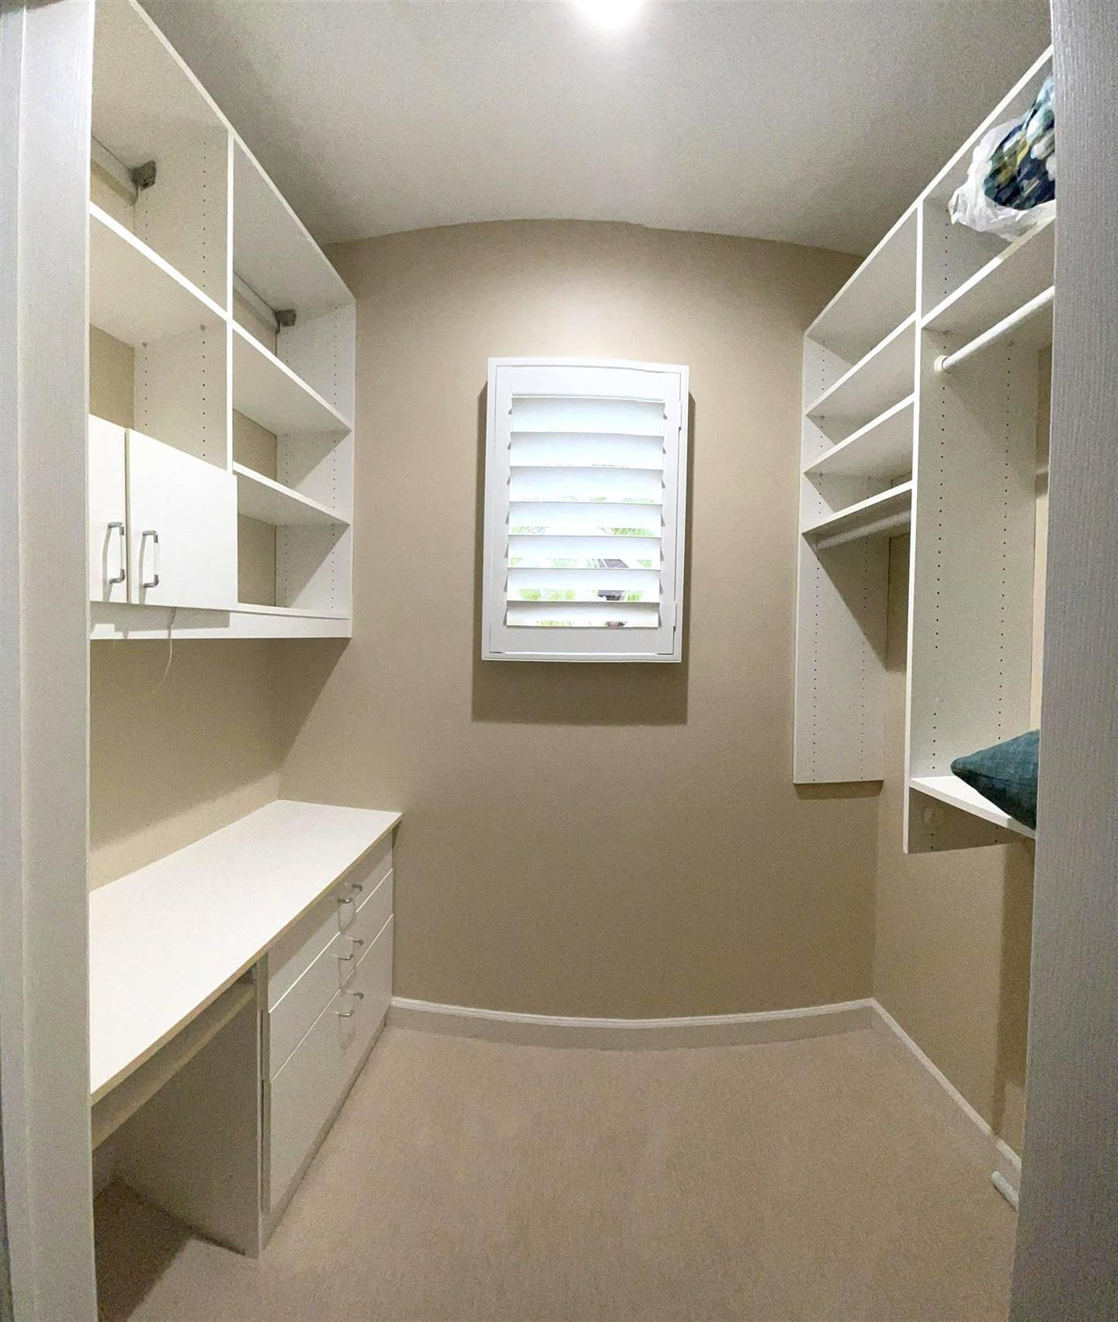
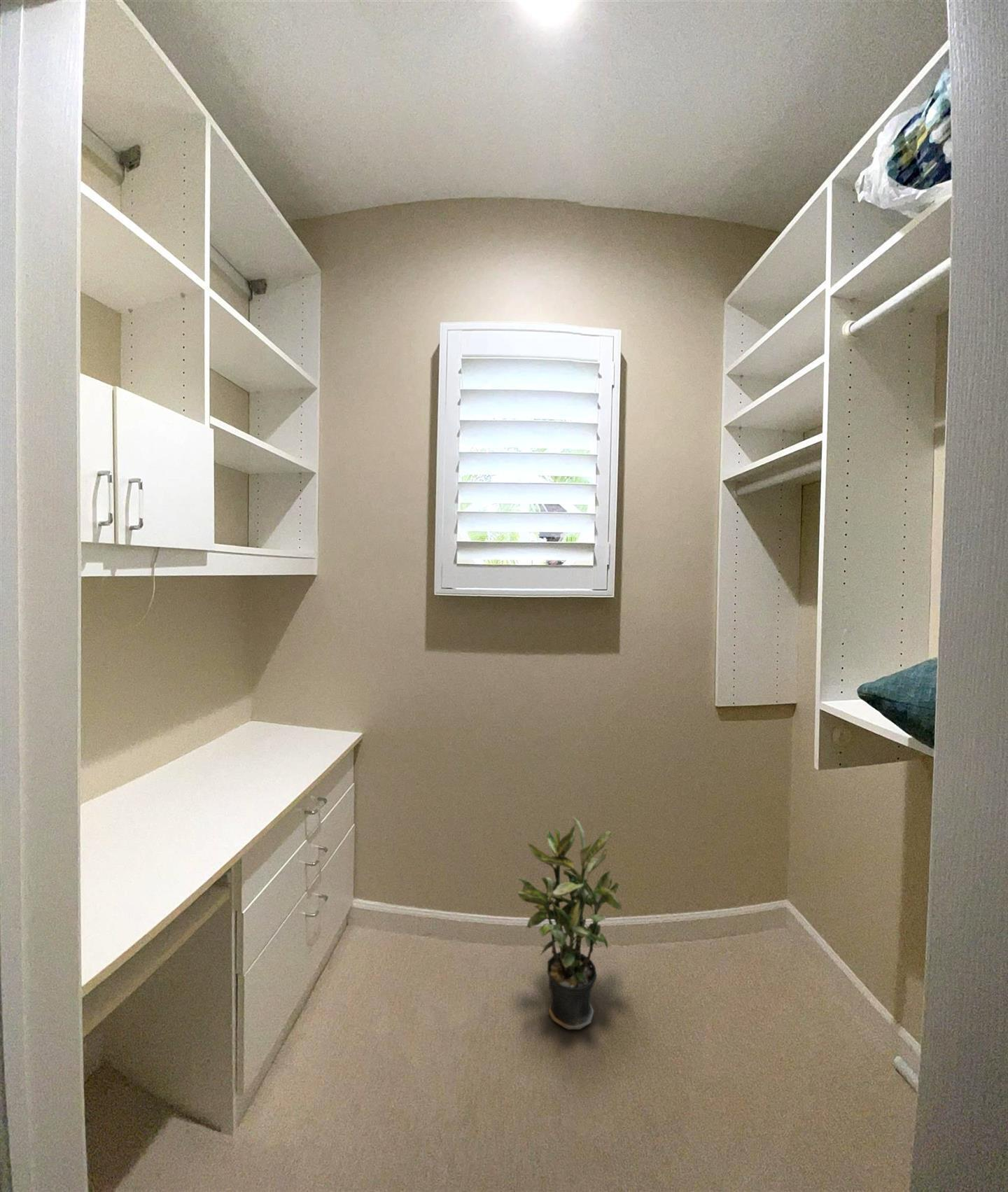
+ potted plant [516,815,622,1030]
